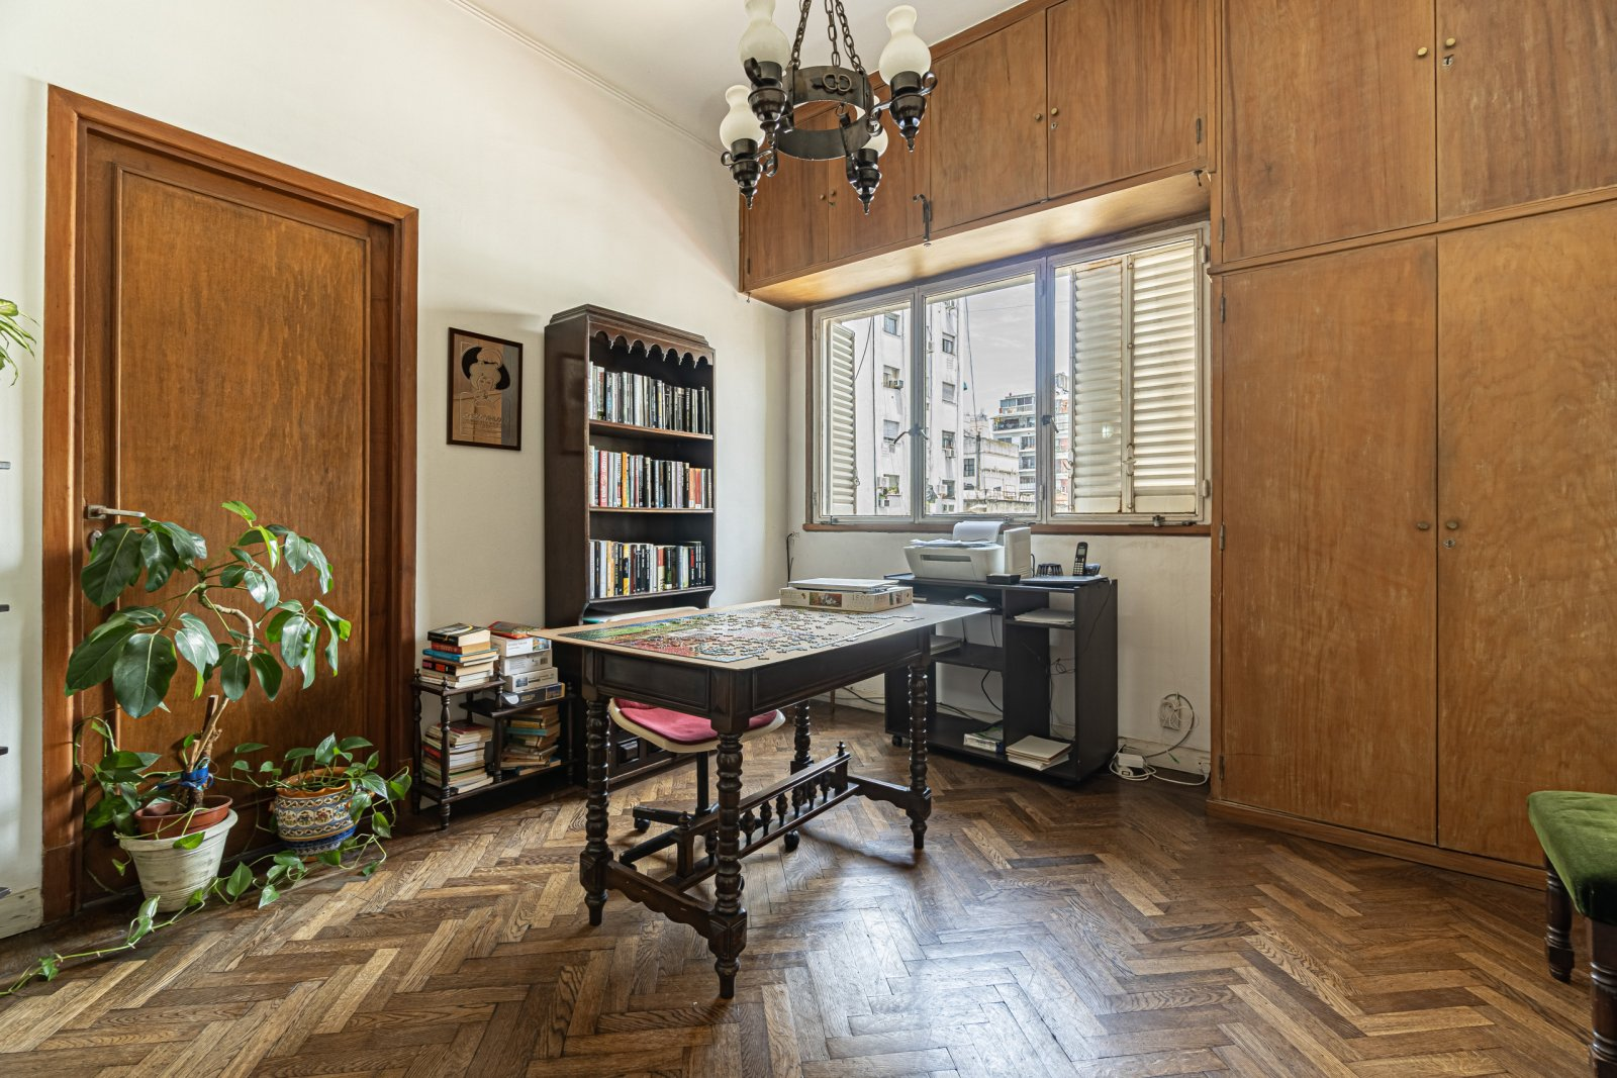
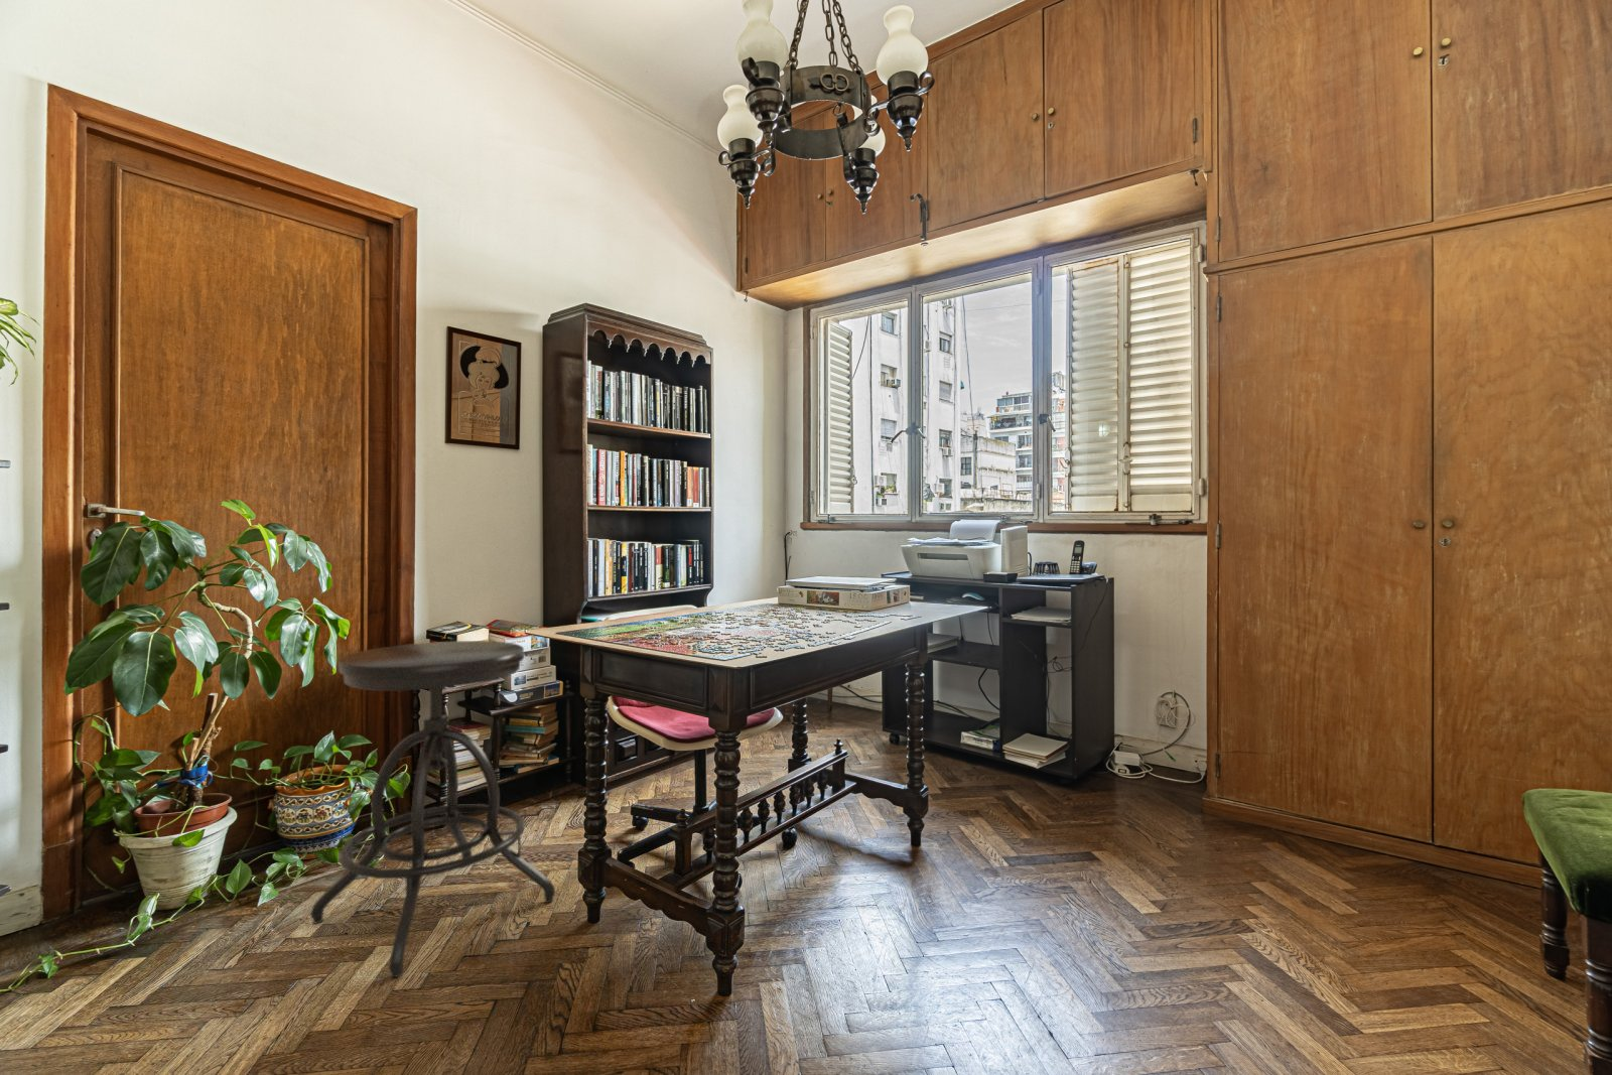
+ stool [311,639,557,978]
